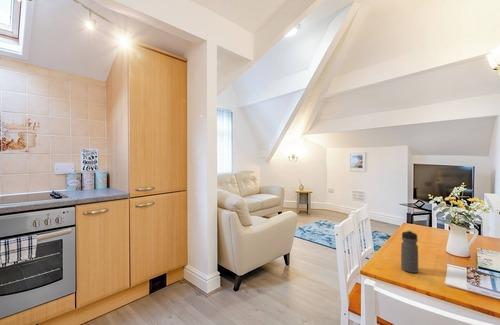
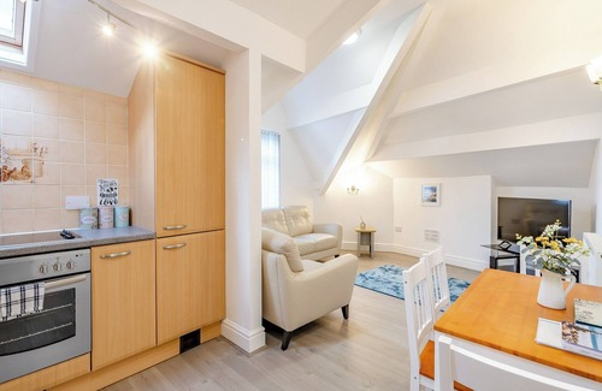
- water bottle [400,229,419,274]
